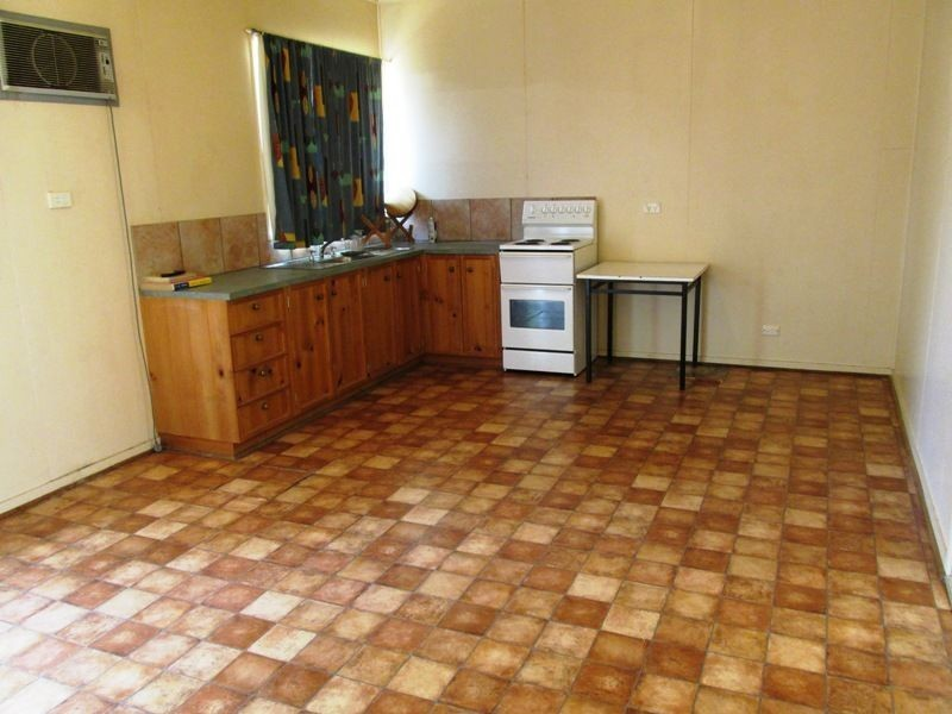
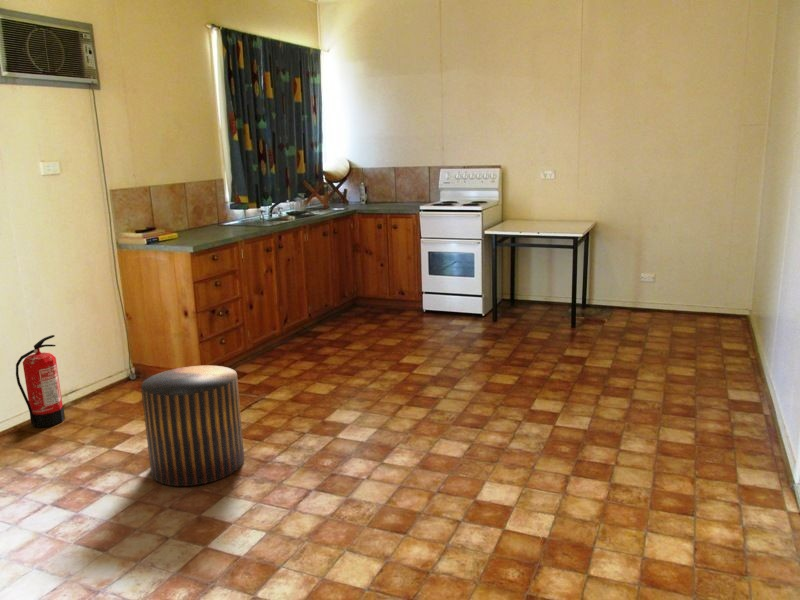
+ fire extinguisher [15,334,66,428]
+ stool [140,364,245,487]
